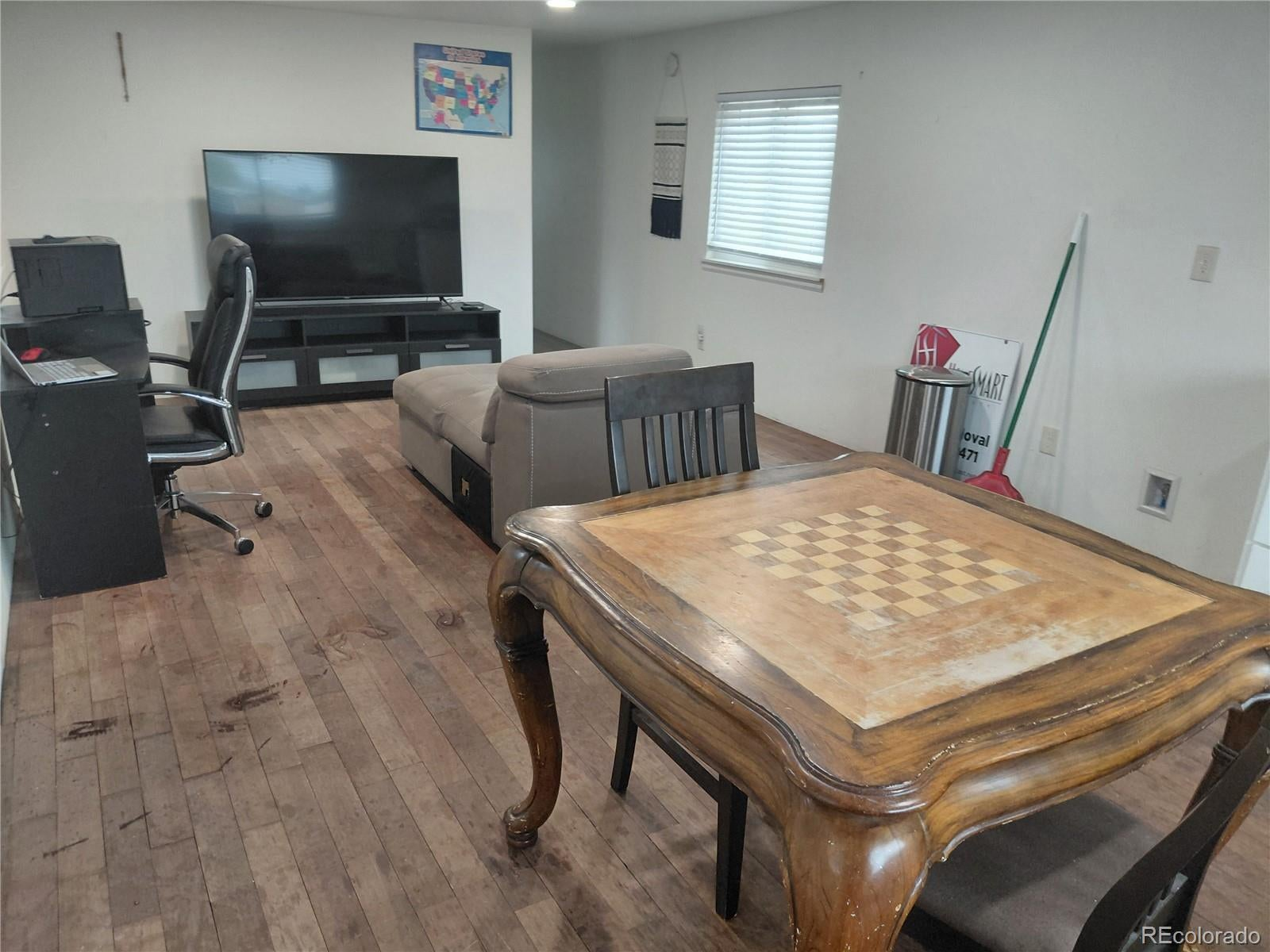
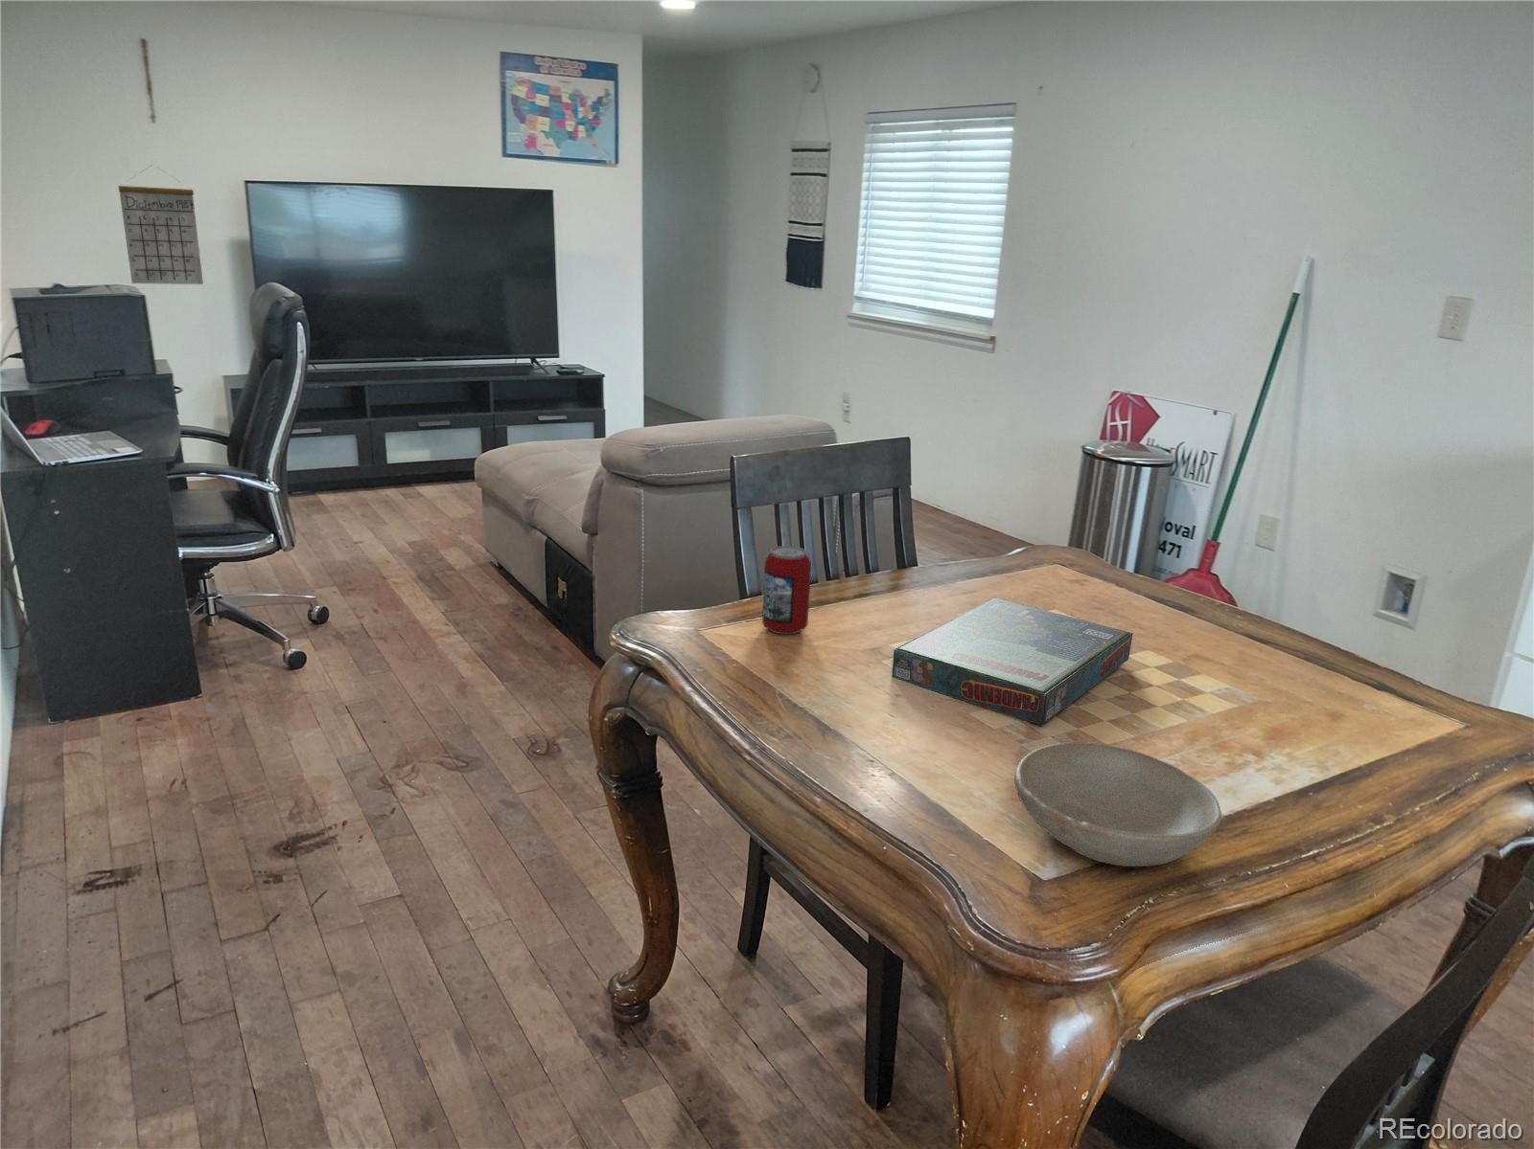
+ bowl [1013,741,1222,868]
+ beverage can [761,544,812,635]
+ calendar [117,164,204,285]
+ board game [890,596,1133,725]
